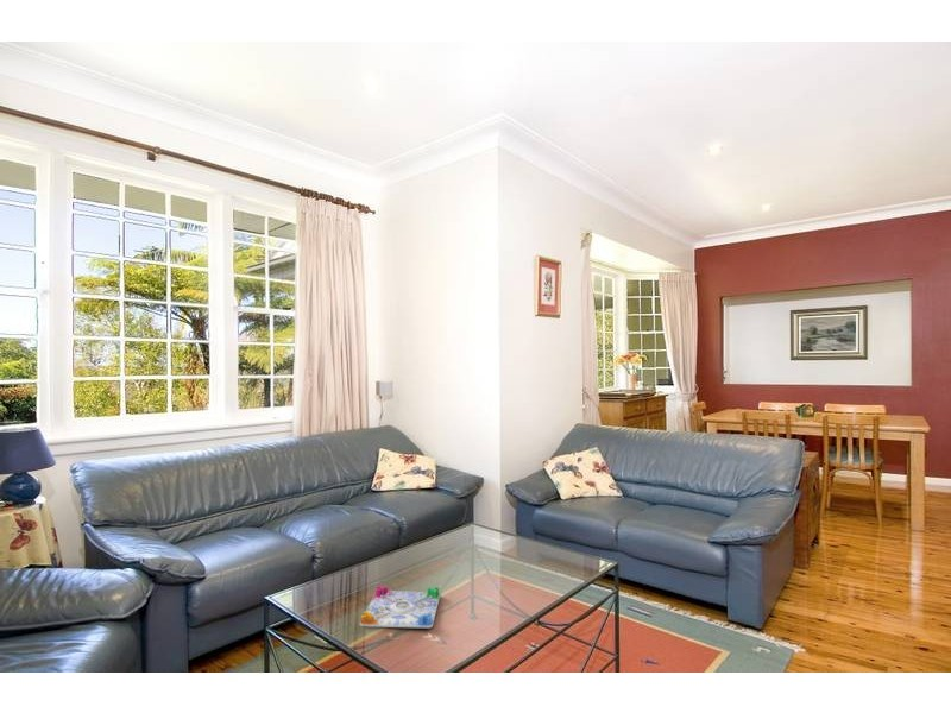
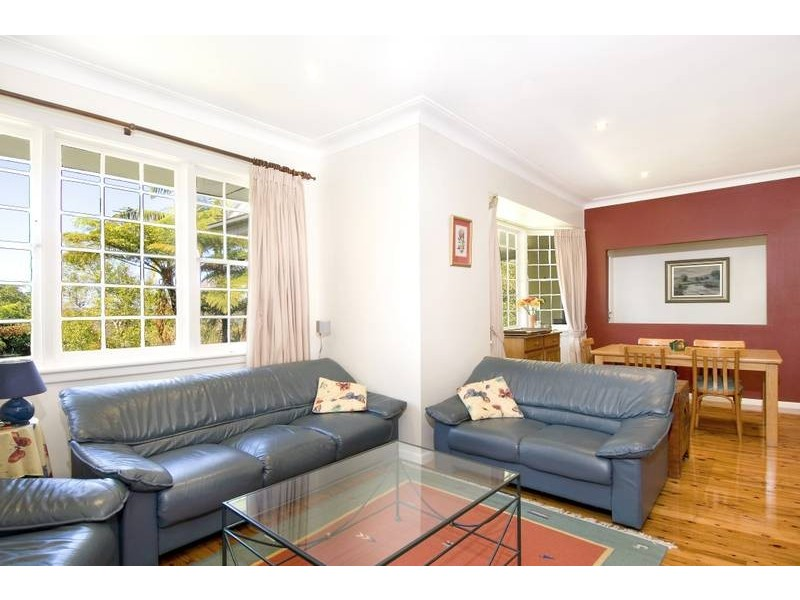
- board game [358,585,441,630]
